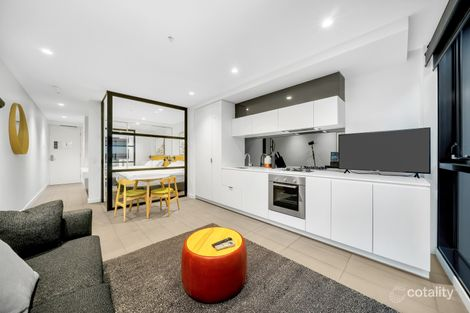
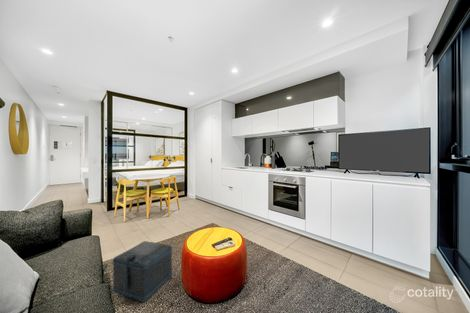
+ ottoman [112,240,173,303]
